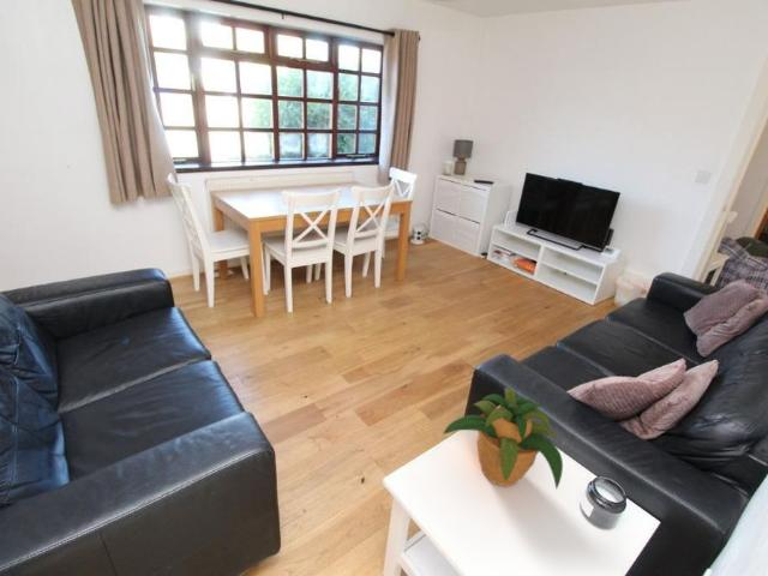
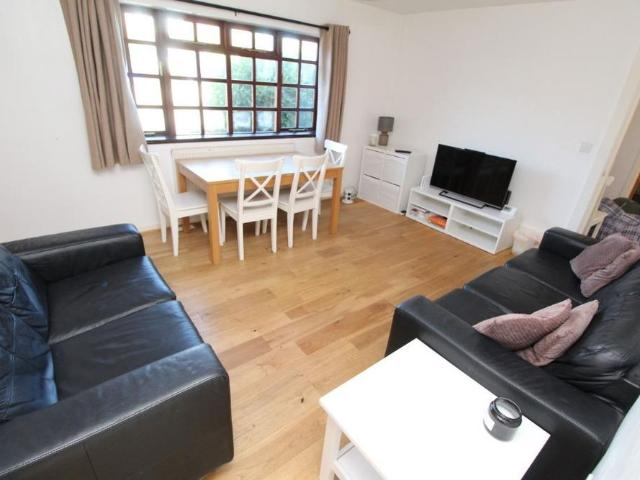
- potted plant [442,386,564,490]
